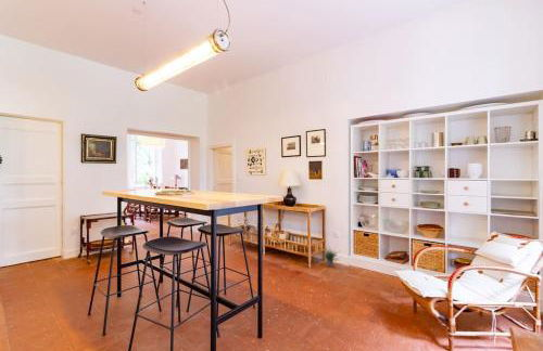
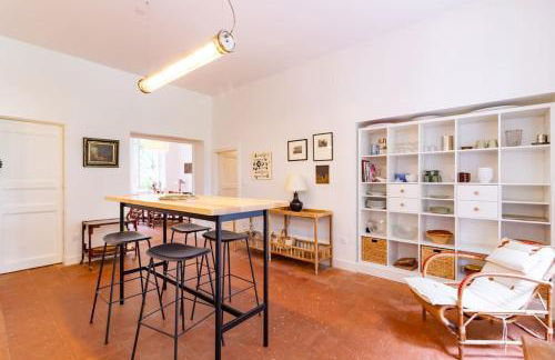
- potted plant [319,244,341,268]
